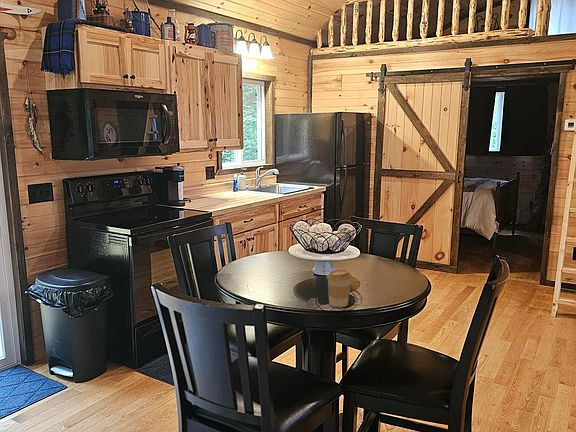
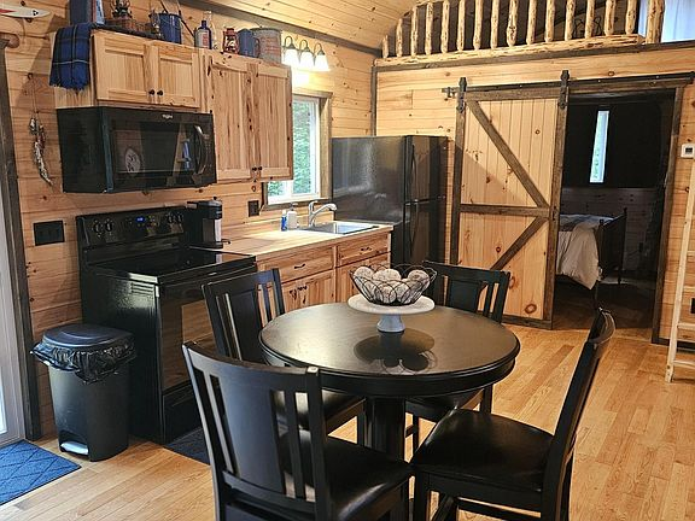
- coffee cup [326,269,353,308]
